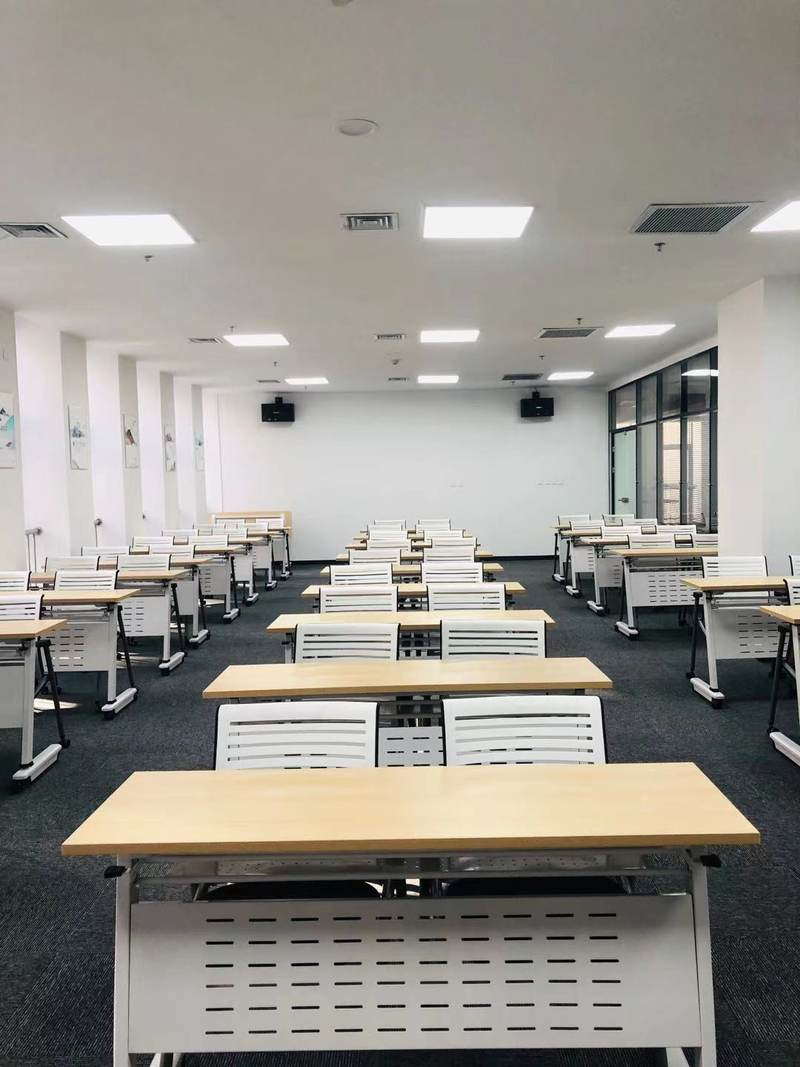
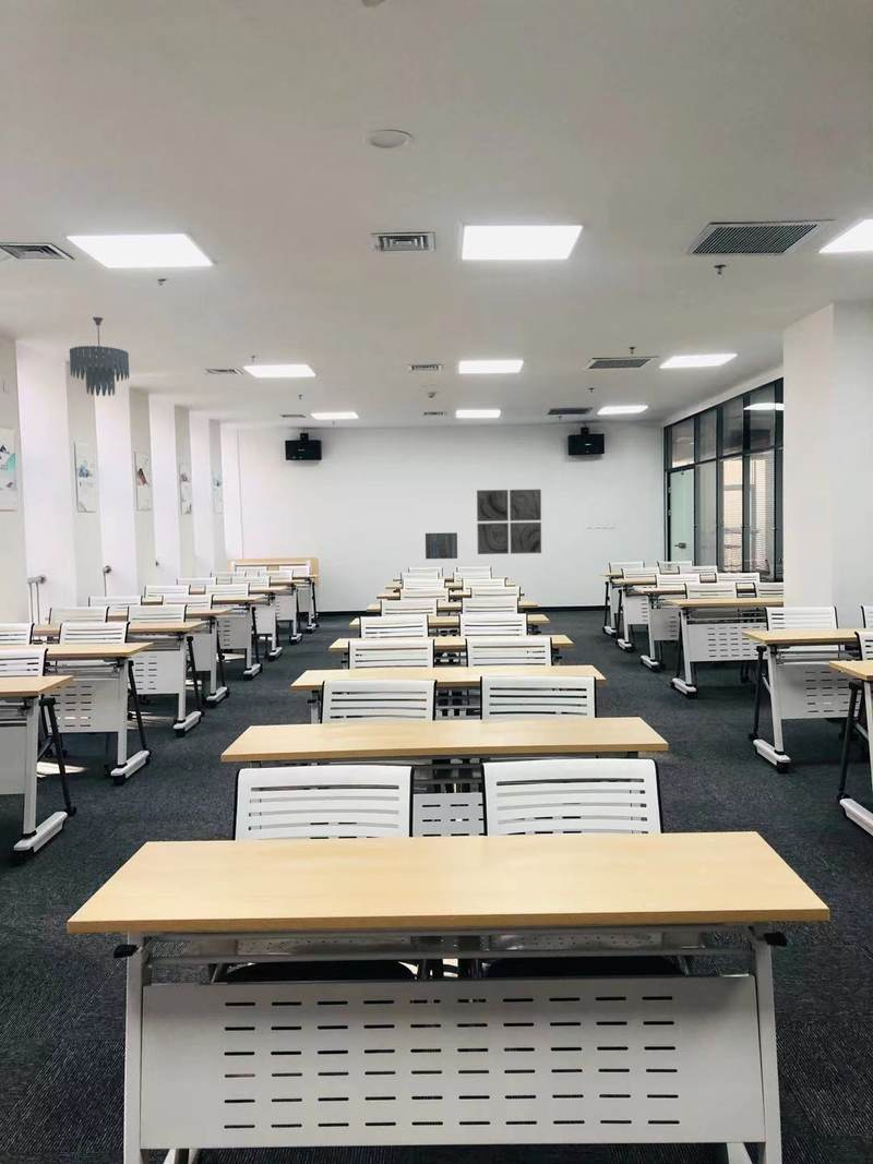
+ wall art [424,531,458,560]
+ ceiling light fixture [69,316,130,397]
+ wall art [476,489,542,555]
